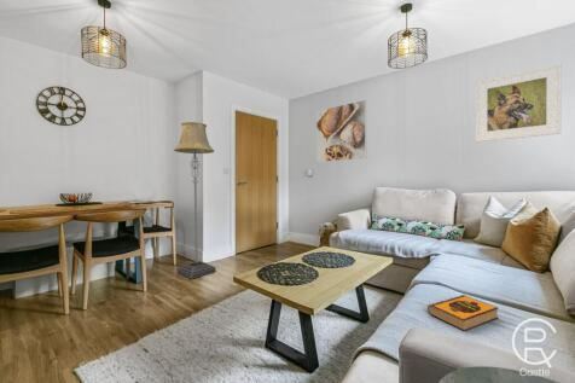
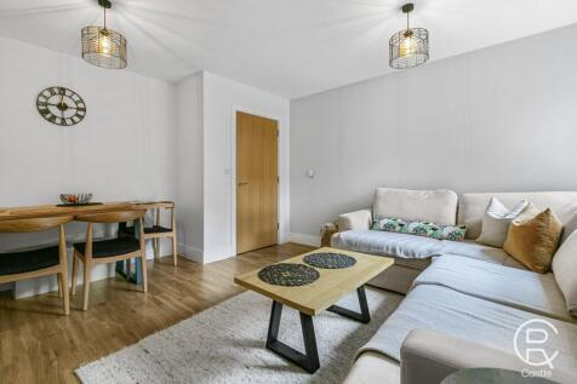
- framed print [475,63,563,143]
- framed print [315,99,367,163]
- floor lamp [173,121,217,280]
- hardback book [426,294,500,332]
